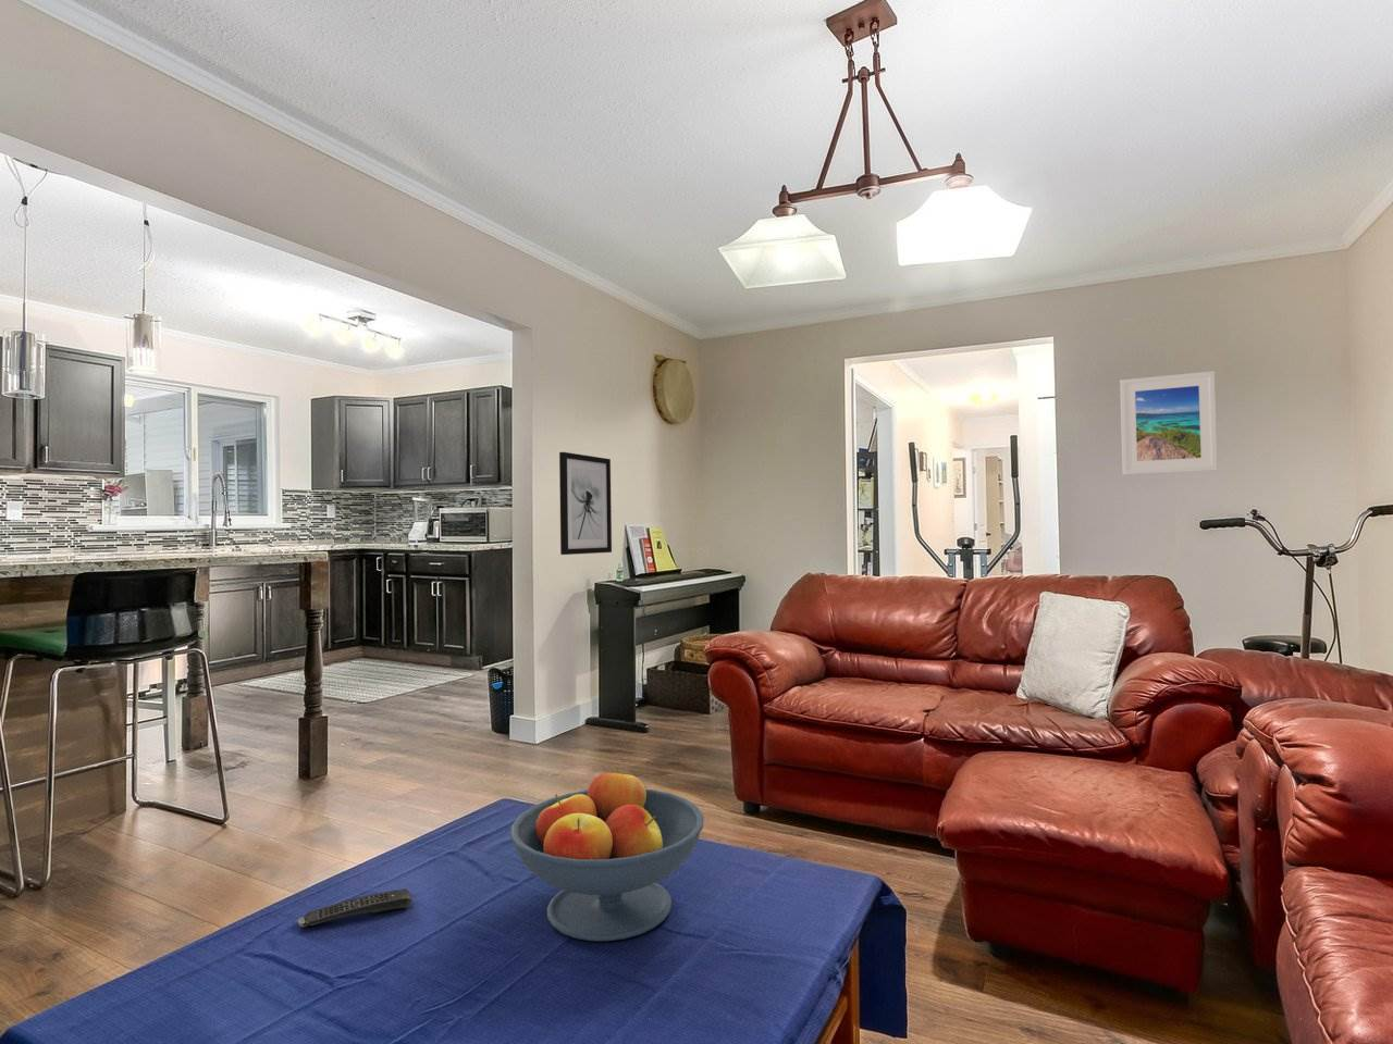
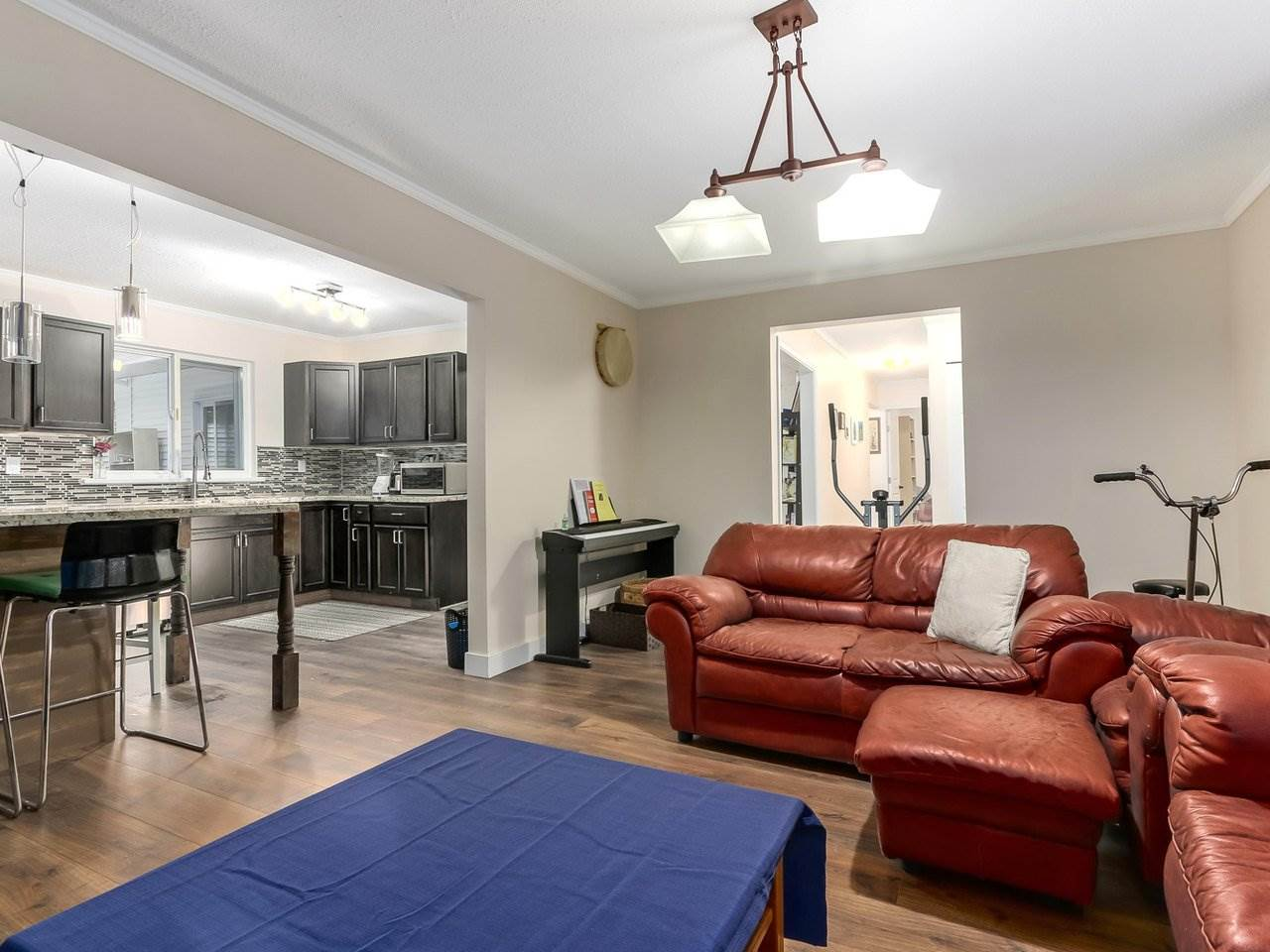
- wall art [558,452,613,556]
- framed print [1119,370,1219,475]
- remote control [297,887,412,929]
- fruit bowl [509,765,705,942]
